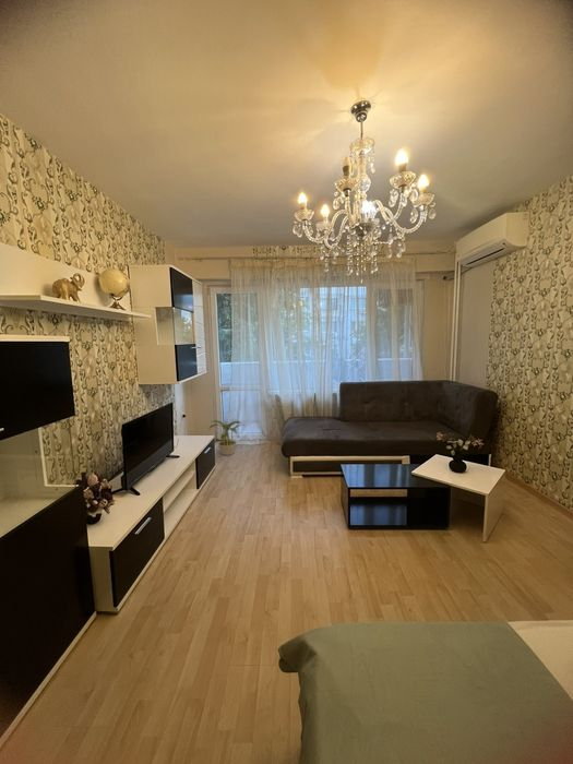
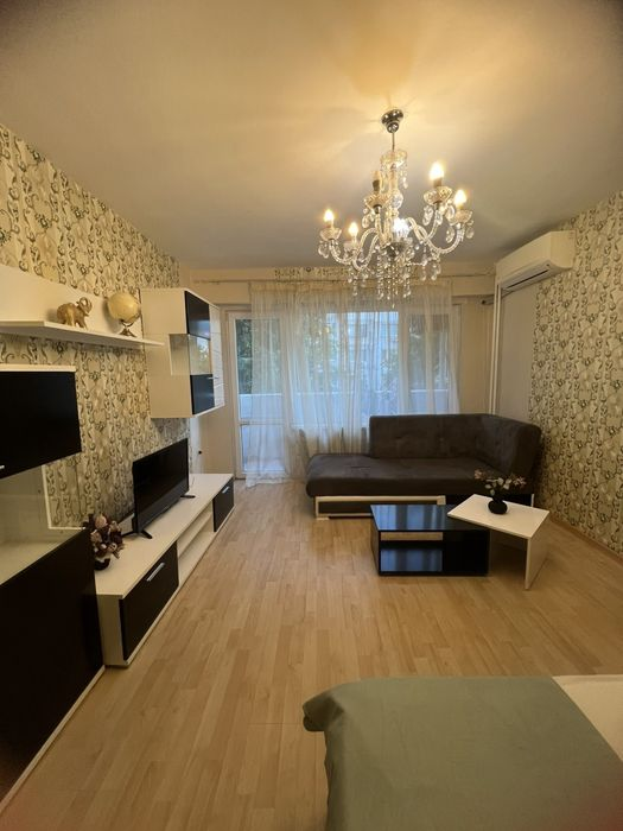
- potted plant [207,419,246,456]
